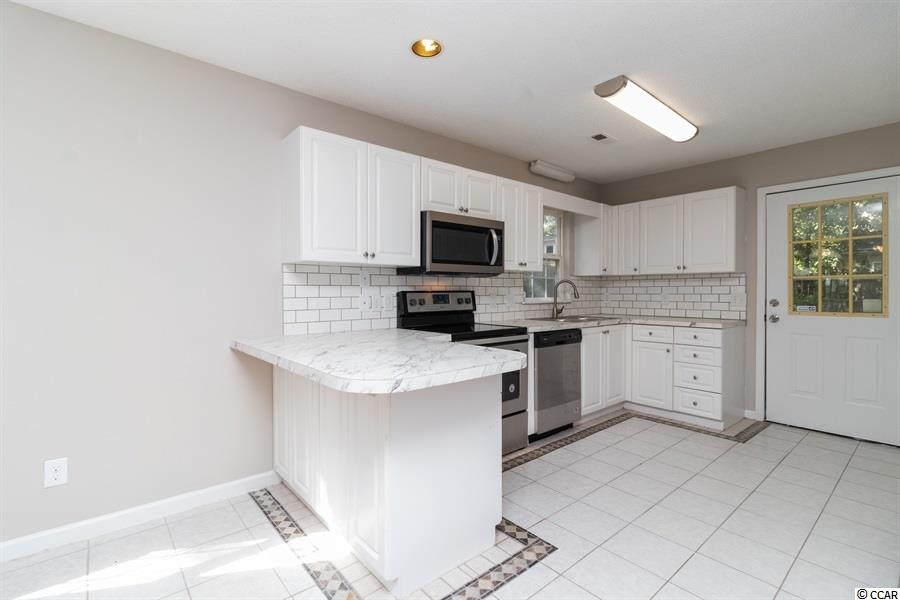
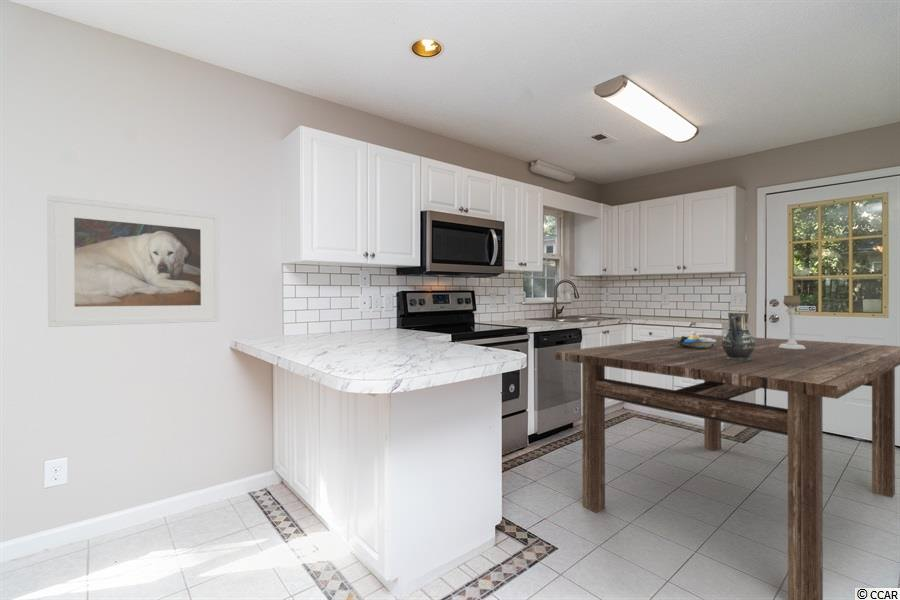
+ vase [722,311,755,361]
+ decorative bowl [672,329,717,348]
+ dining table [554,334,900,600]
+ candle holder [779,294,806,349]
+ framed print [46,194,220,328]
